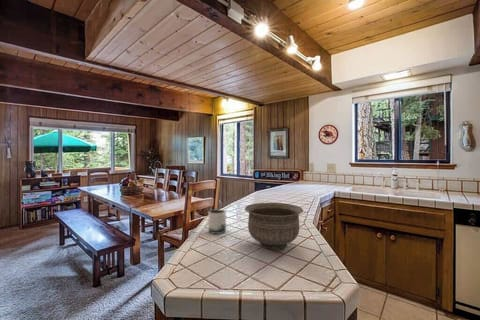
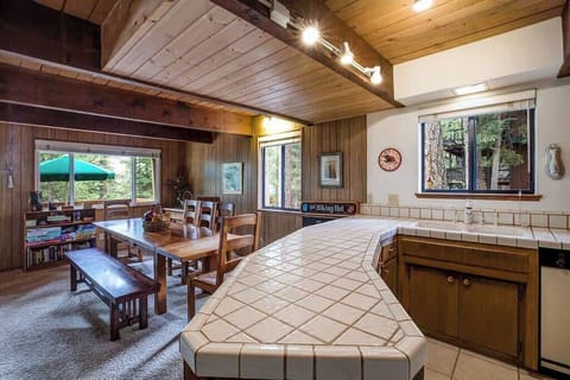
- mug [208,209,227,235]
- bowl [244,202,304,251]
